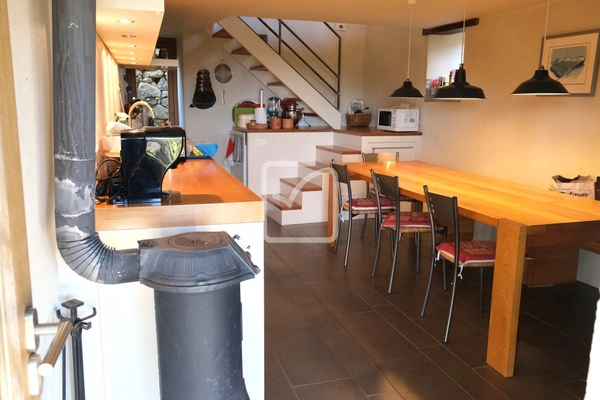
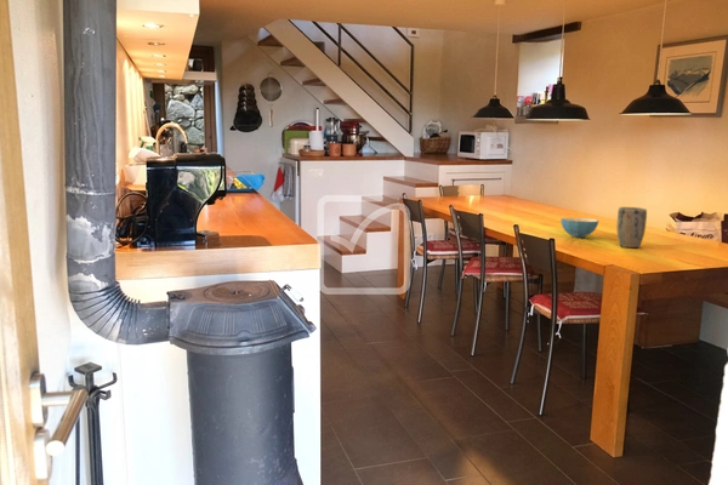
+ cereal bowl [559,216,599,239]
+ plant pot [616,206,648,249]
